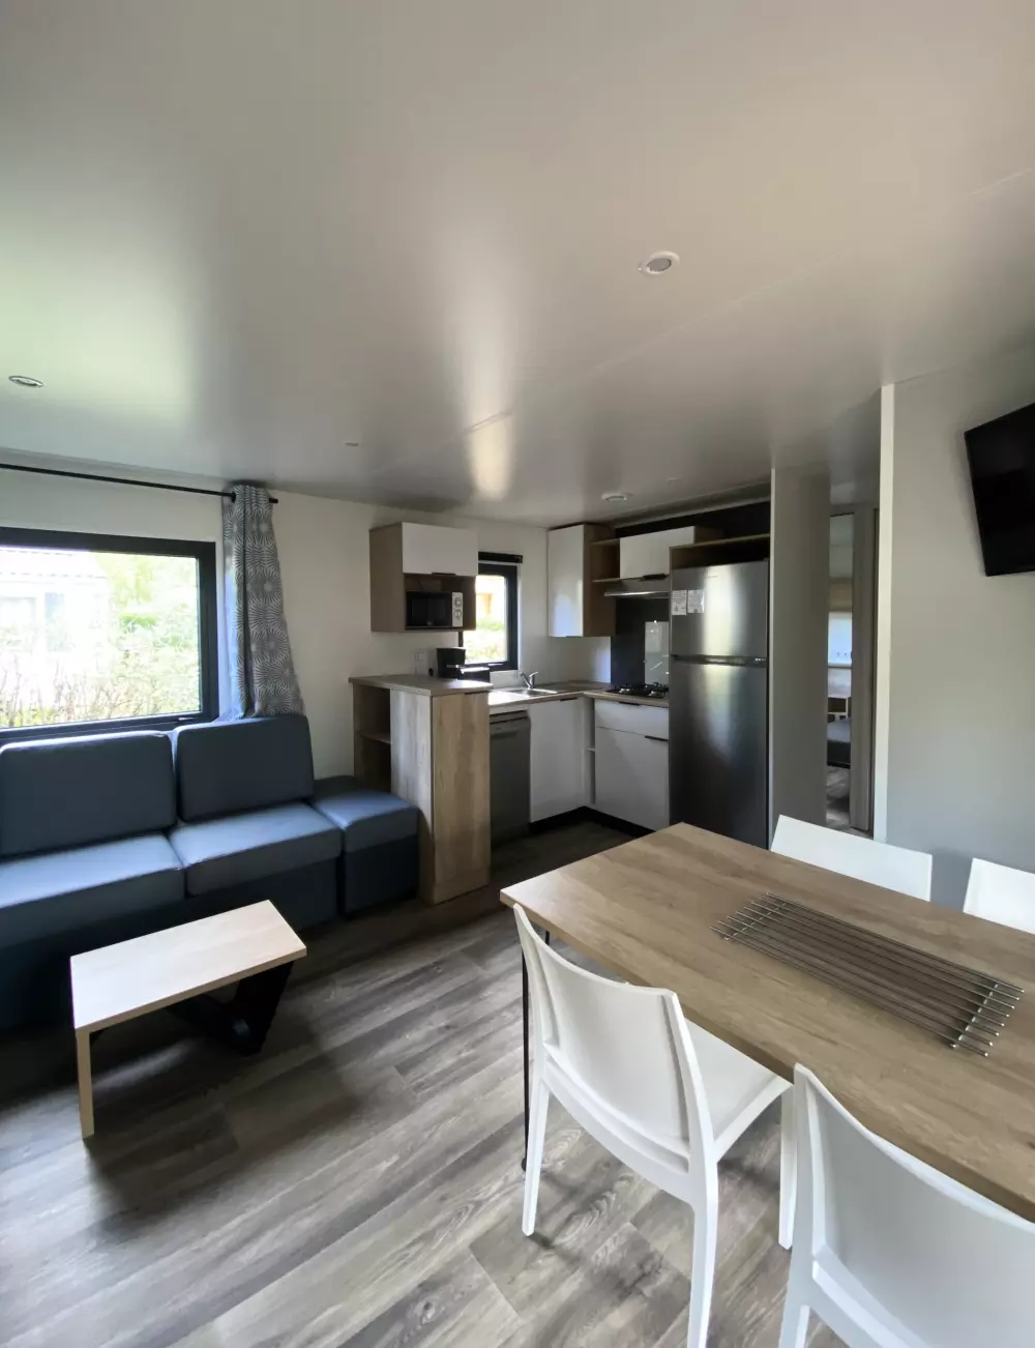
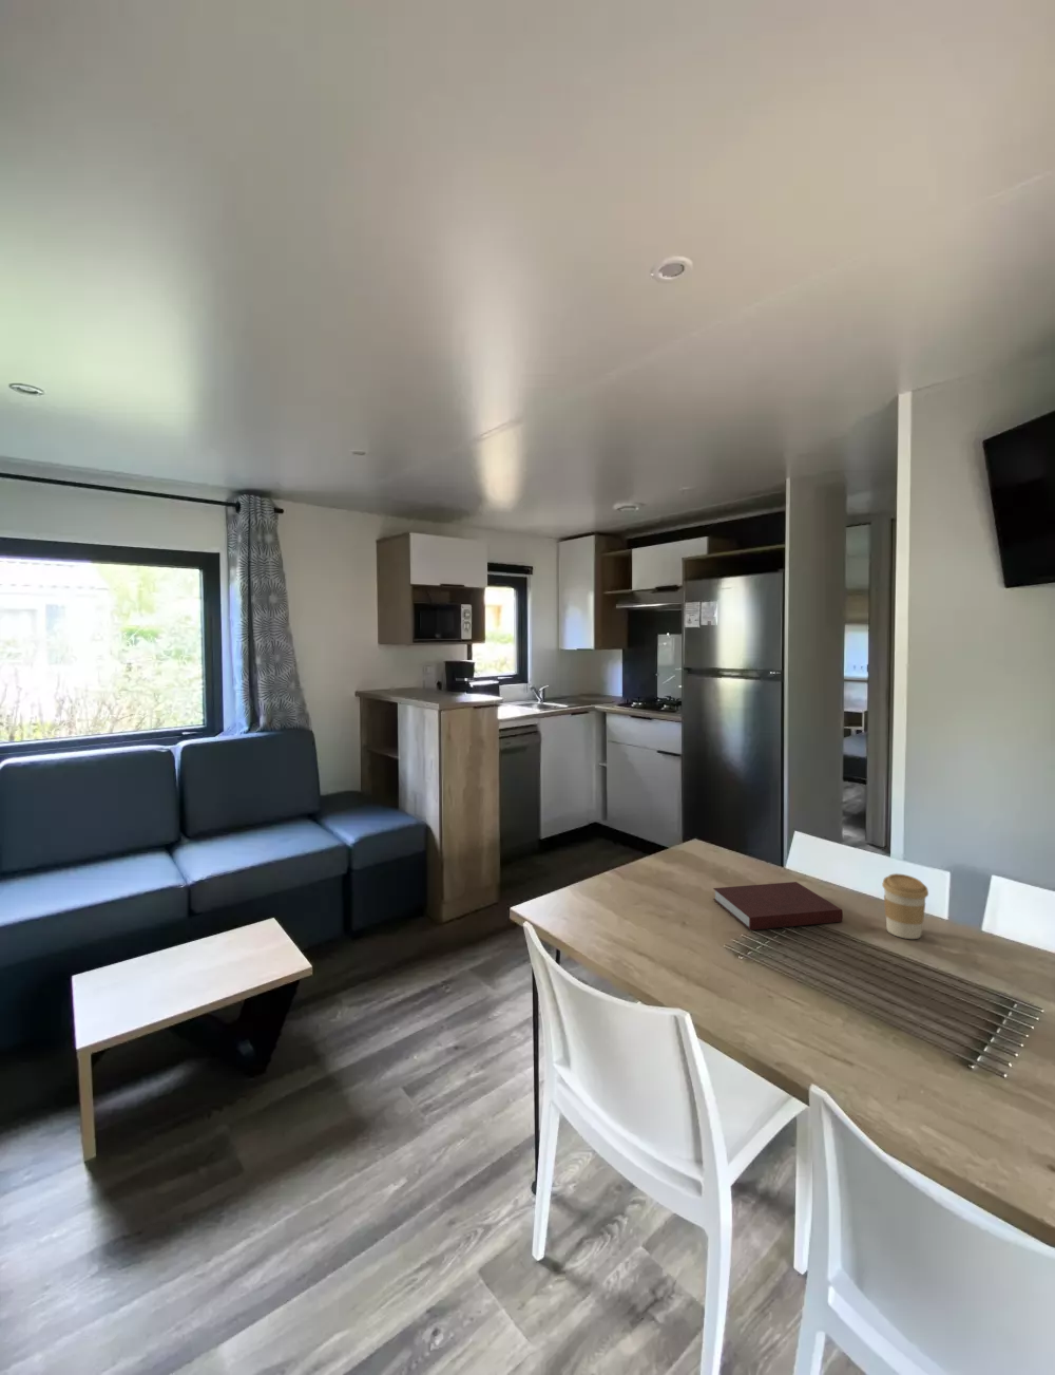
+ notebook [713,880,844,931]
+ coffee cup [881,873,930,940]
